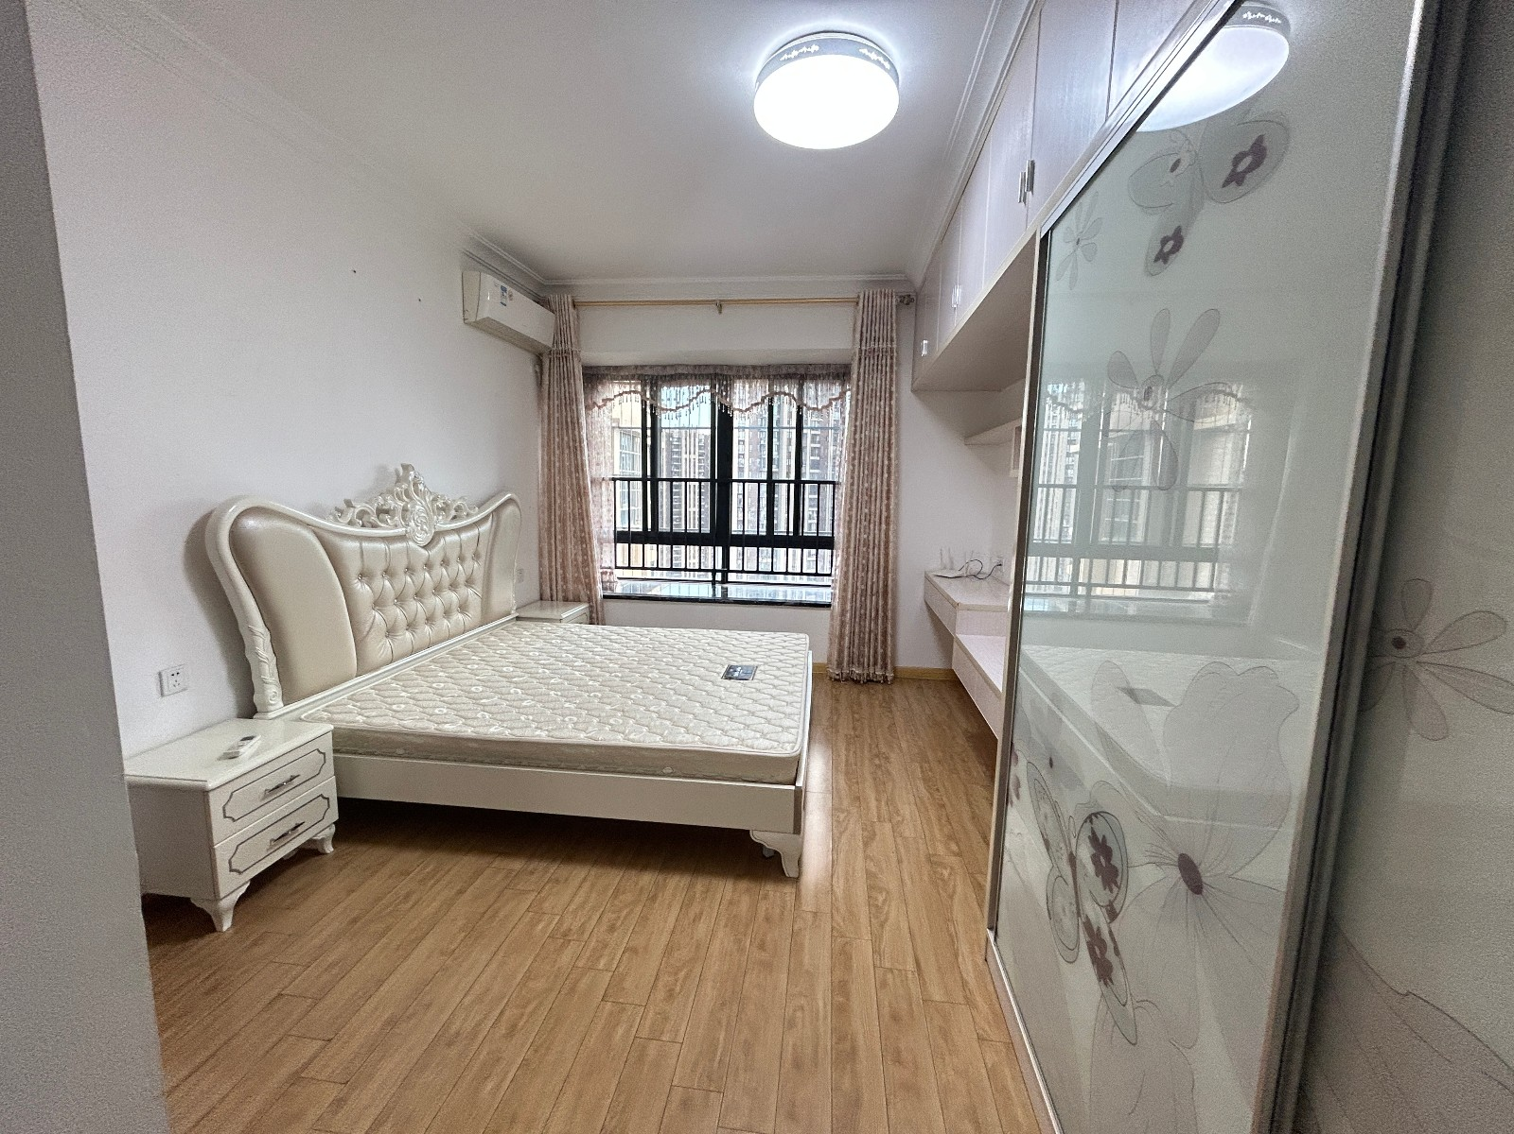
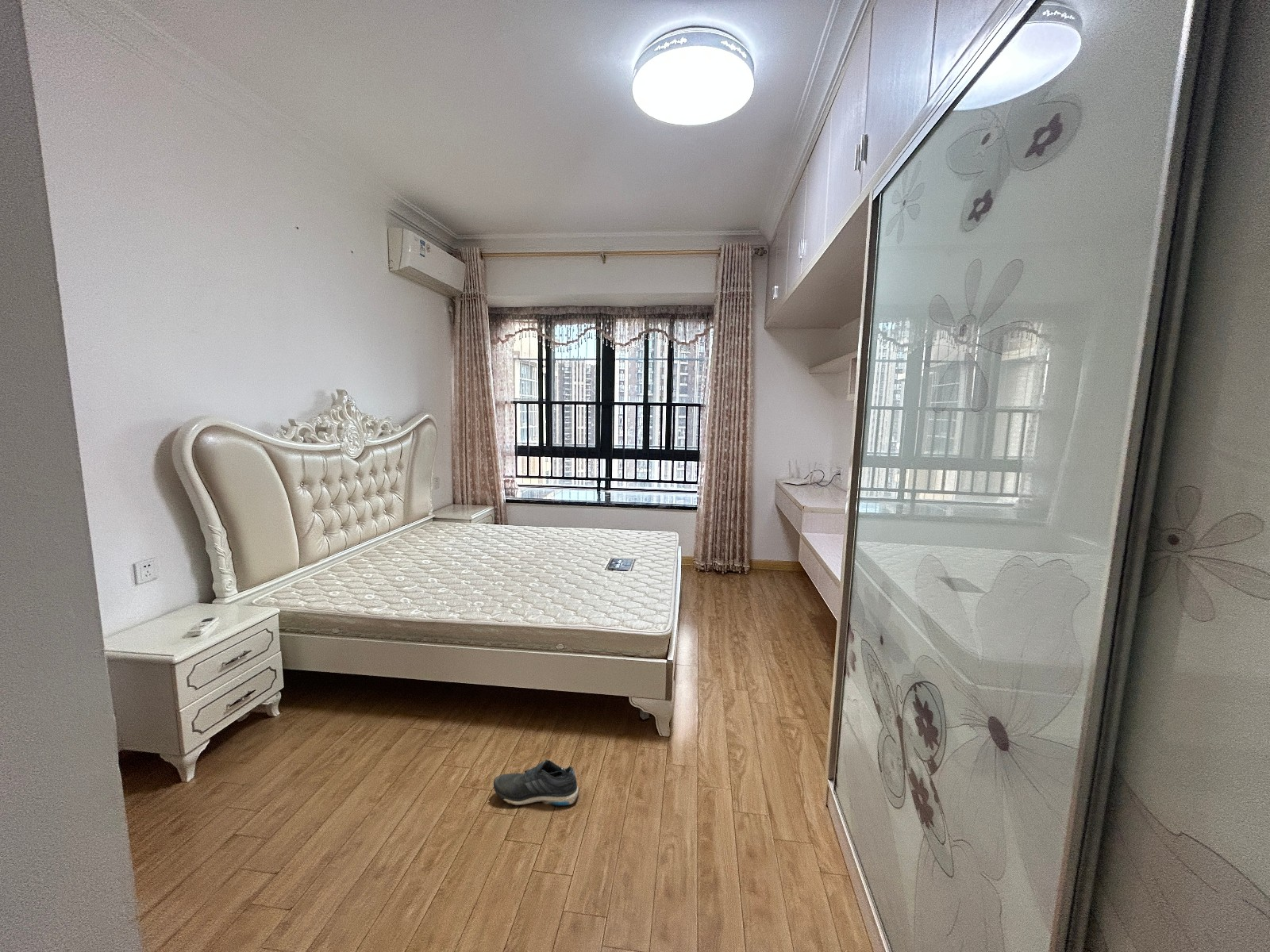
+ shoe [493,759,580,808]
